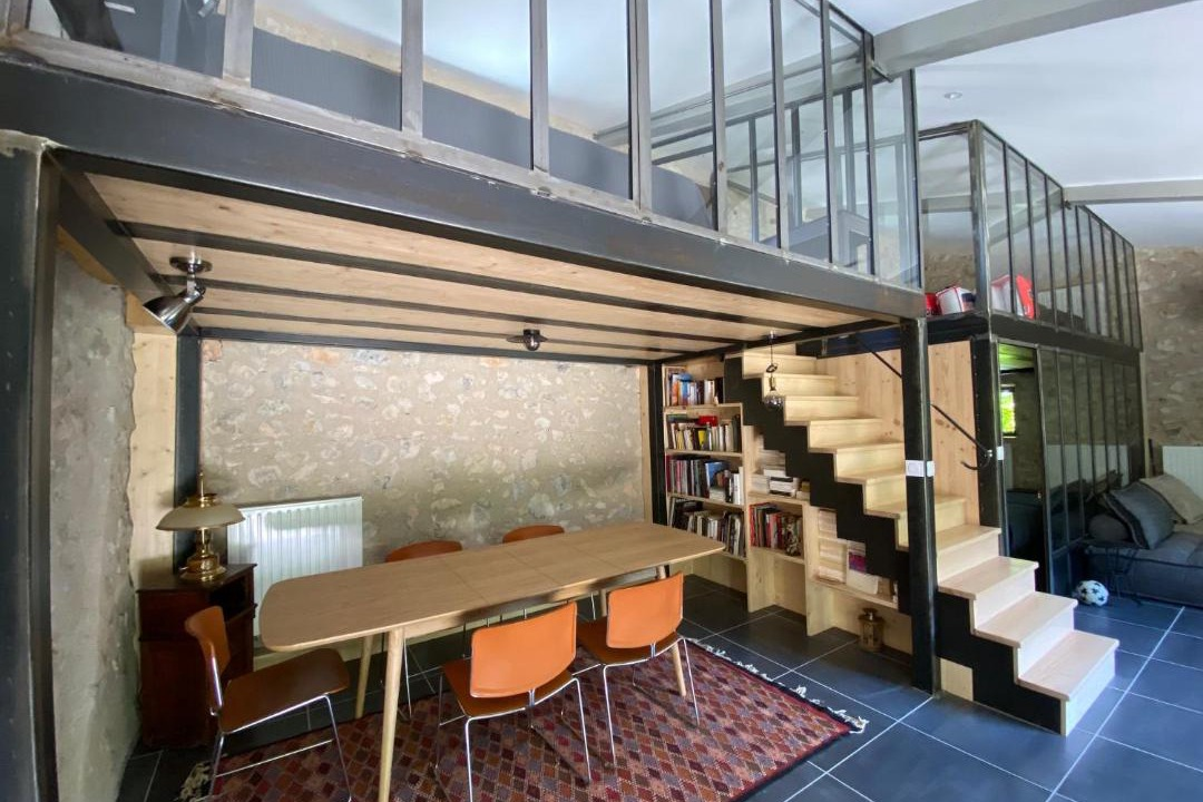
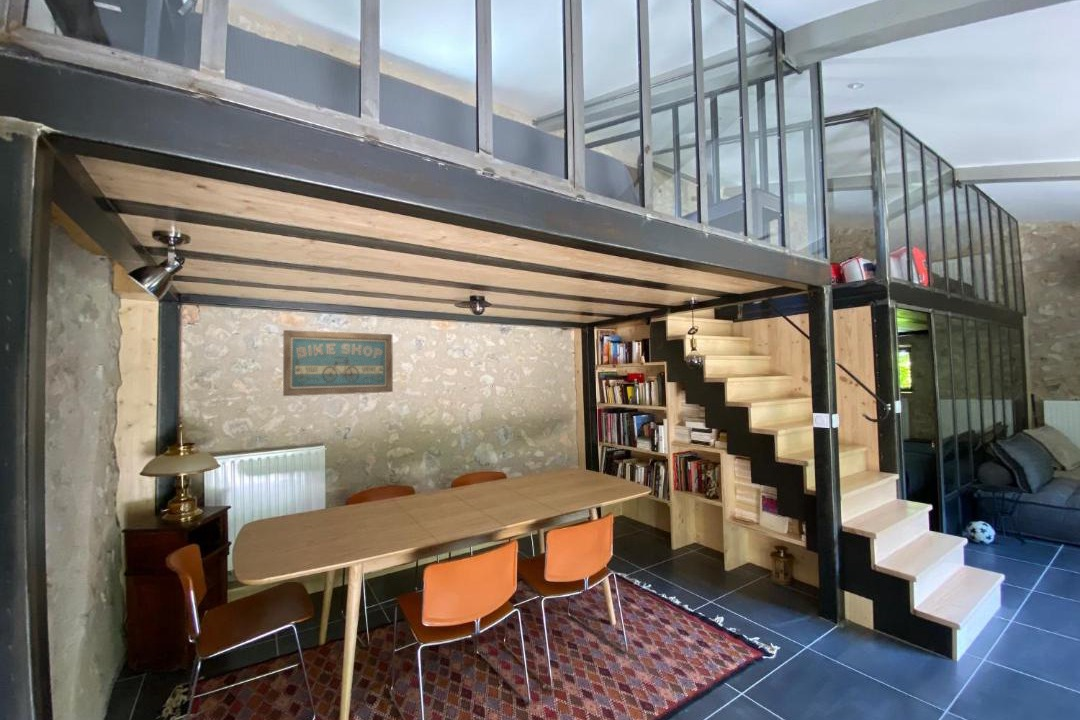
+ wall art [282,329,394,397]
